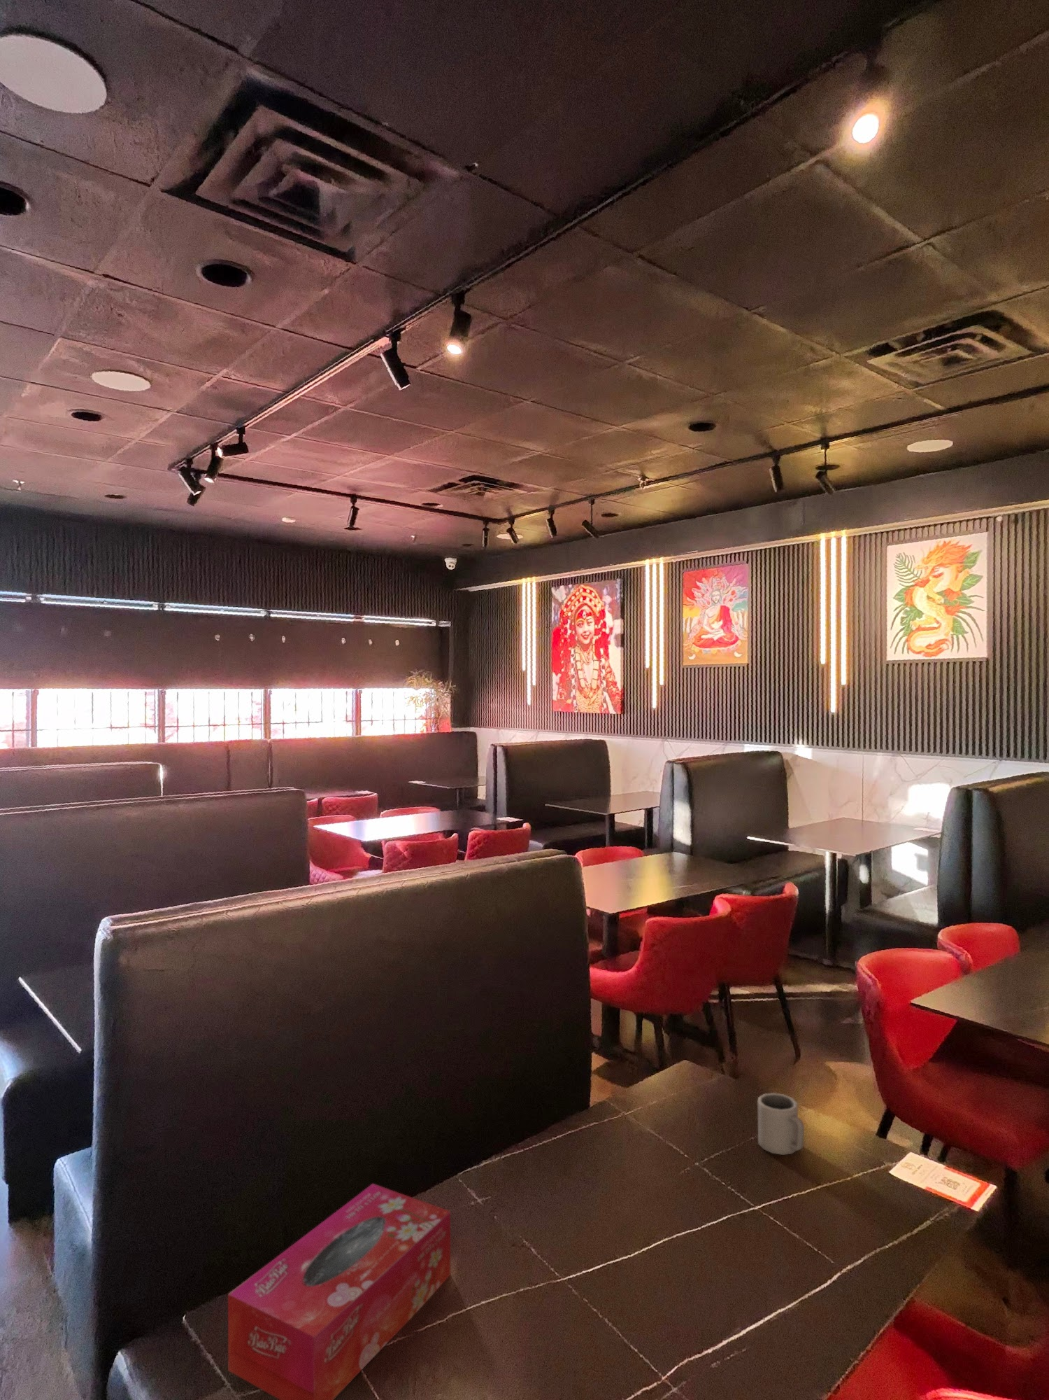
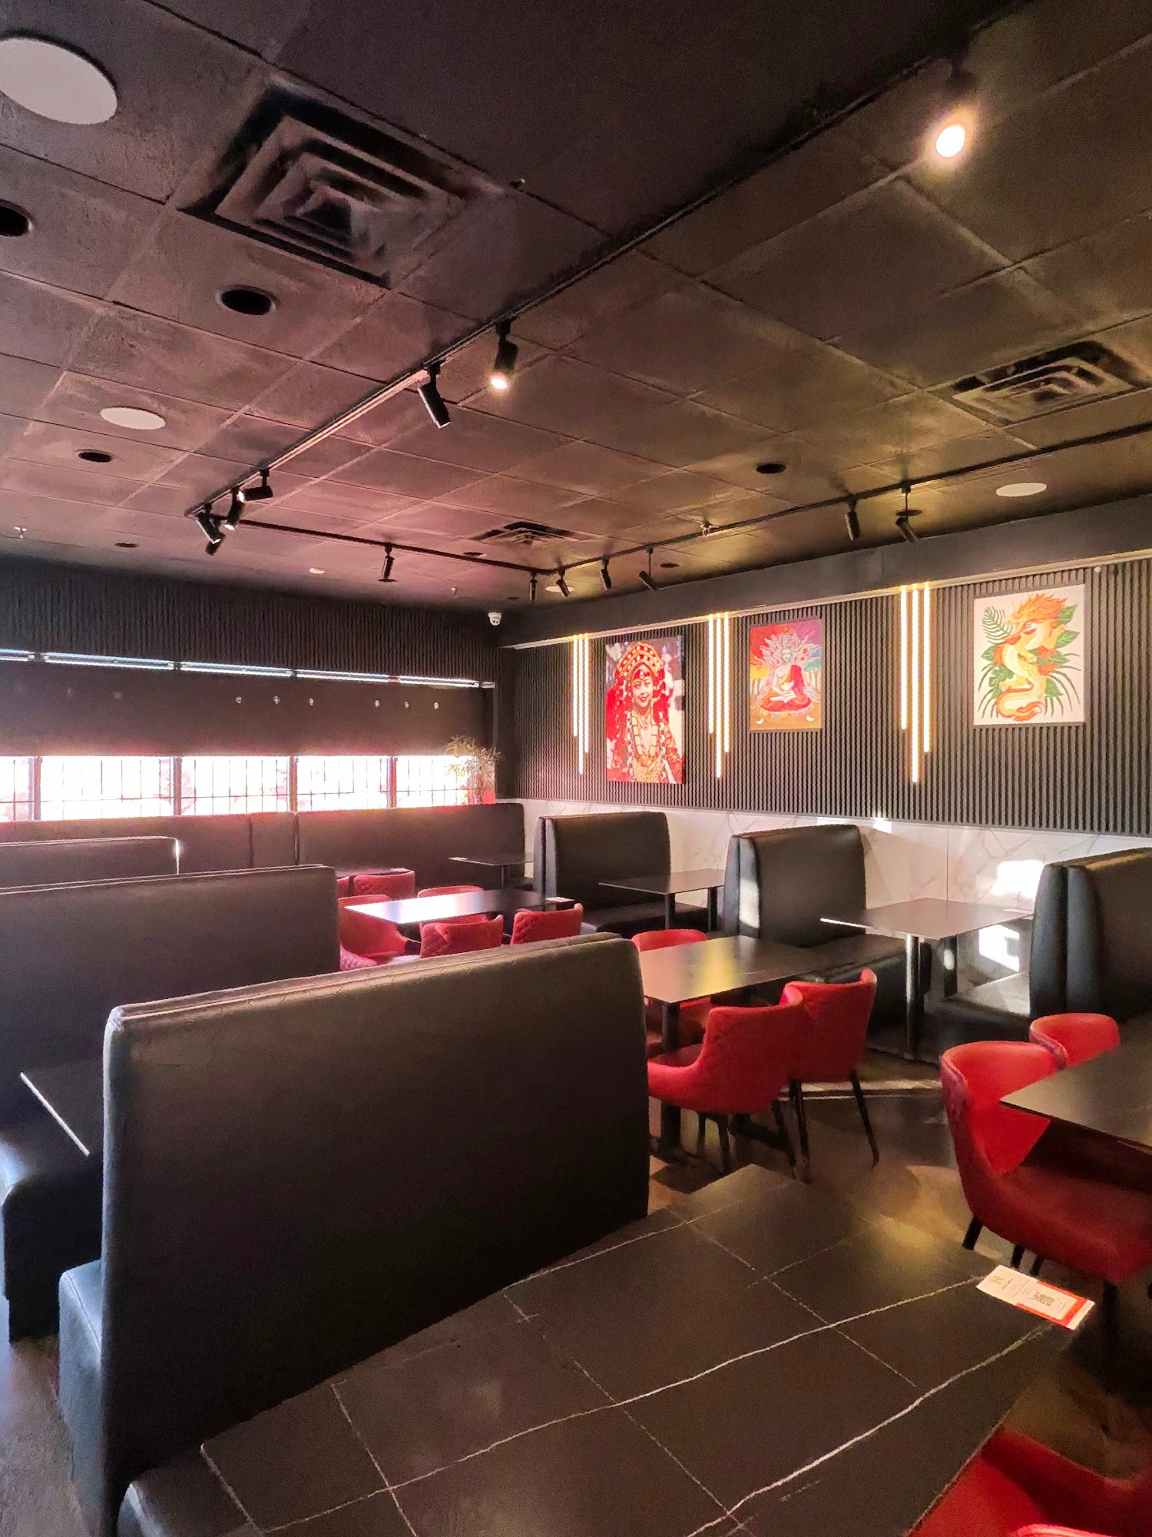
- cup [757,1092,805,1155]
- tissue box [227,1183,452,1400]
